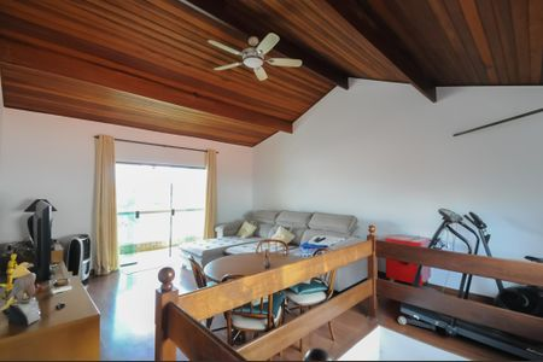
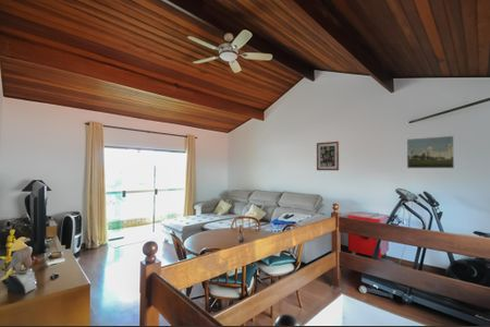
+ wall art [316,141,340,171]
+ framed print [406,135,455,169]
